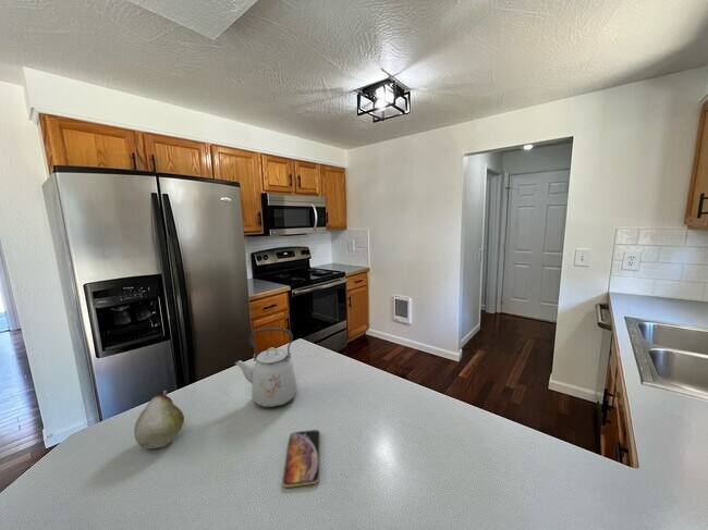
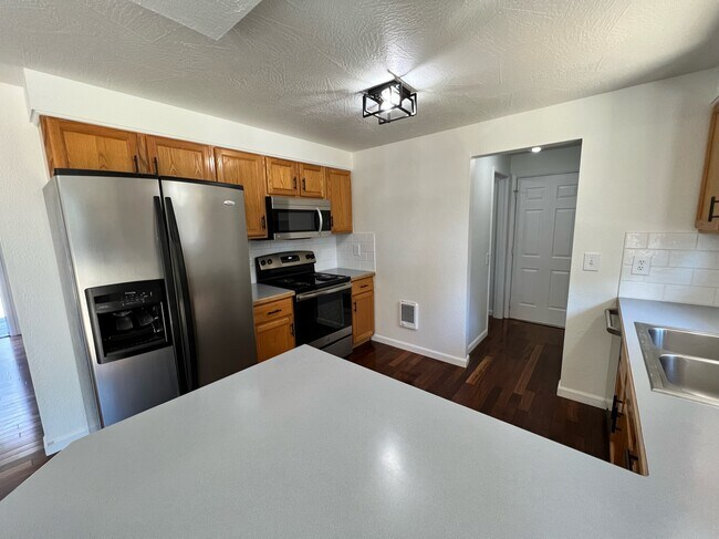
- fruit [133,390,185,449]
- smartphone [282,429,321,489]
- kettle [233,326,298,408]
